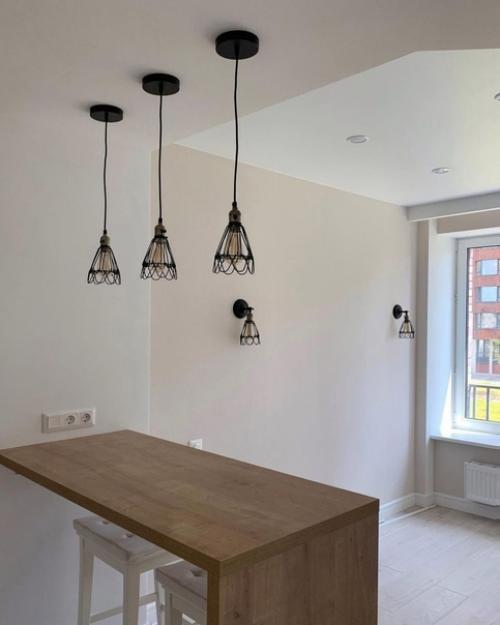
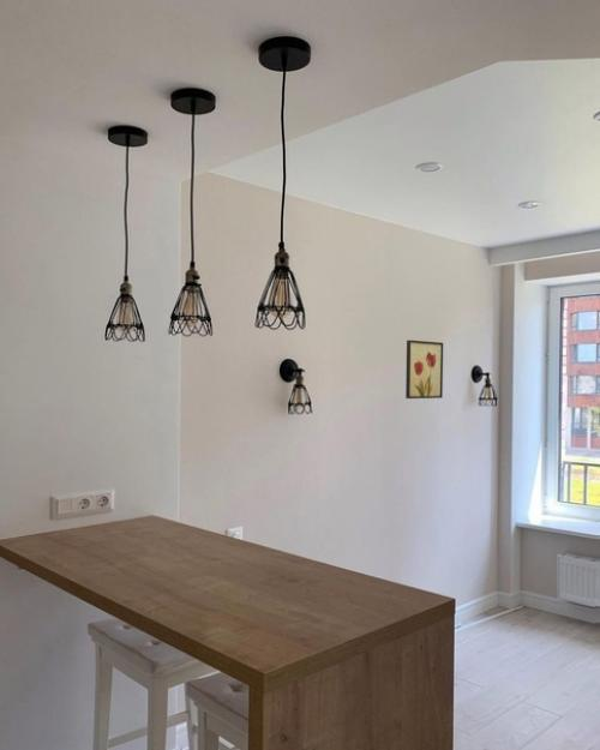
+ wall art [404,338,444,400]
